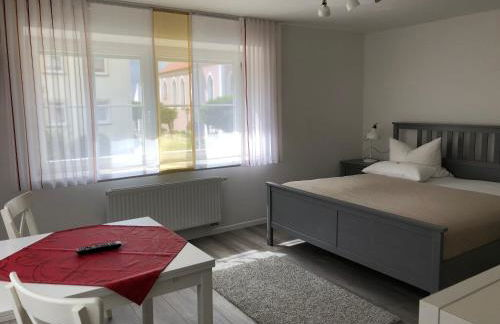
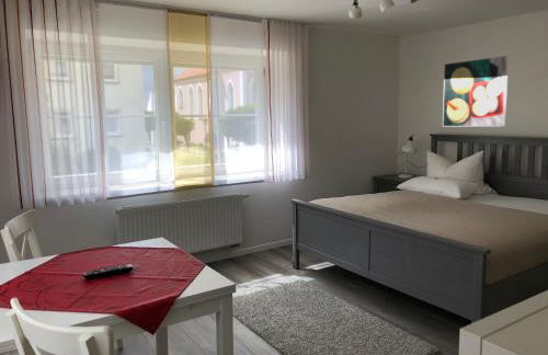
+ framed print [442,55,510,127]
